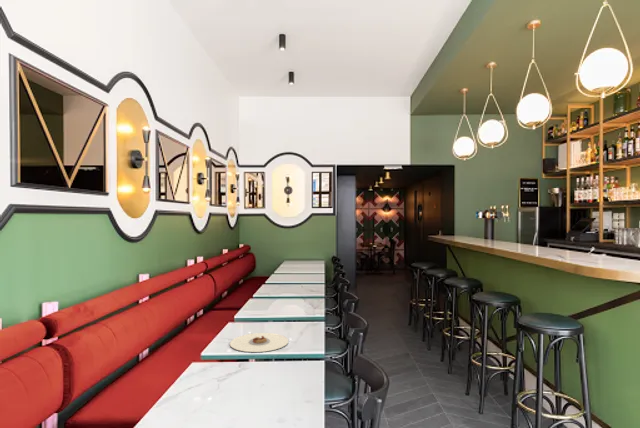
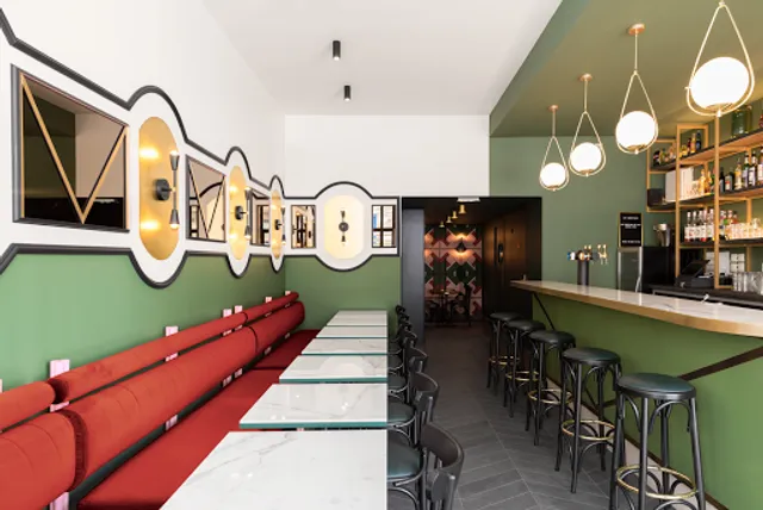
- plate [229,332,289,353]
